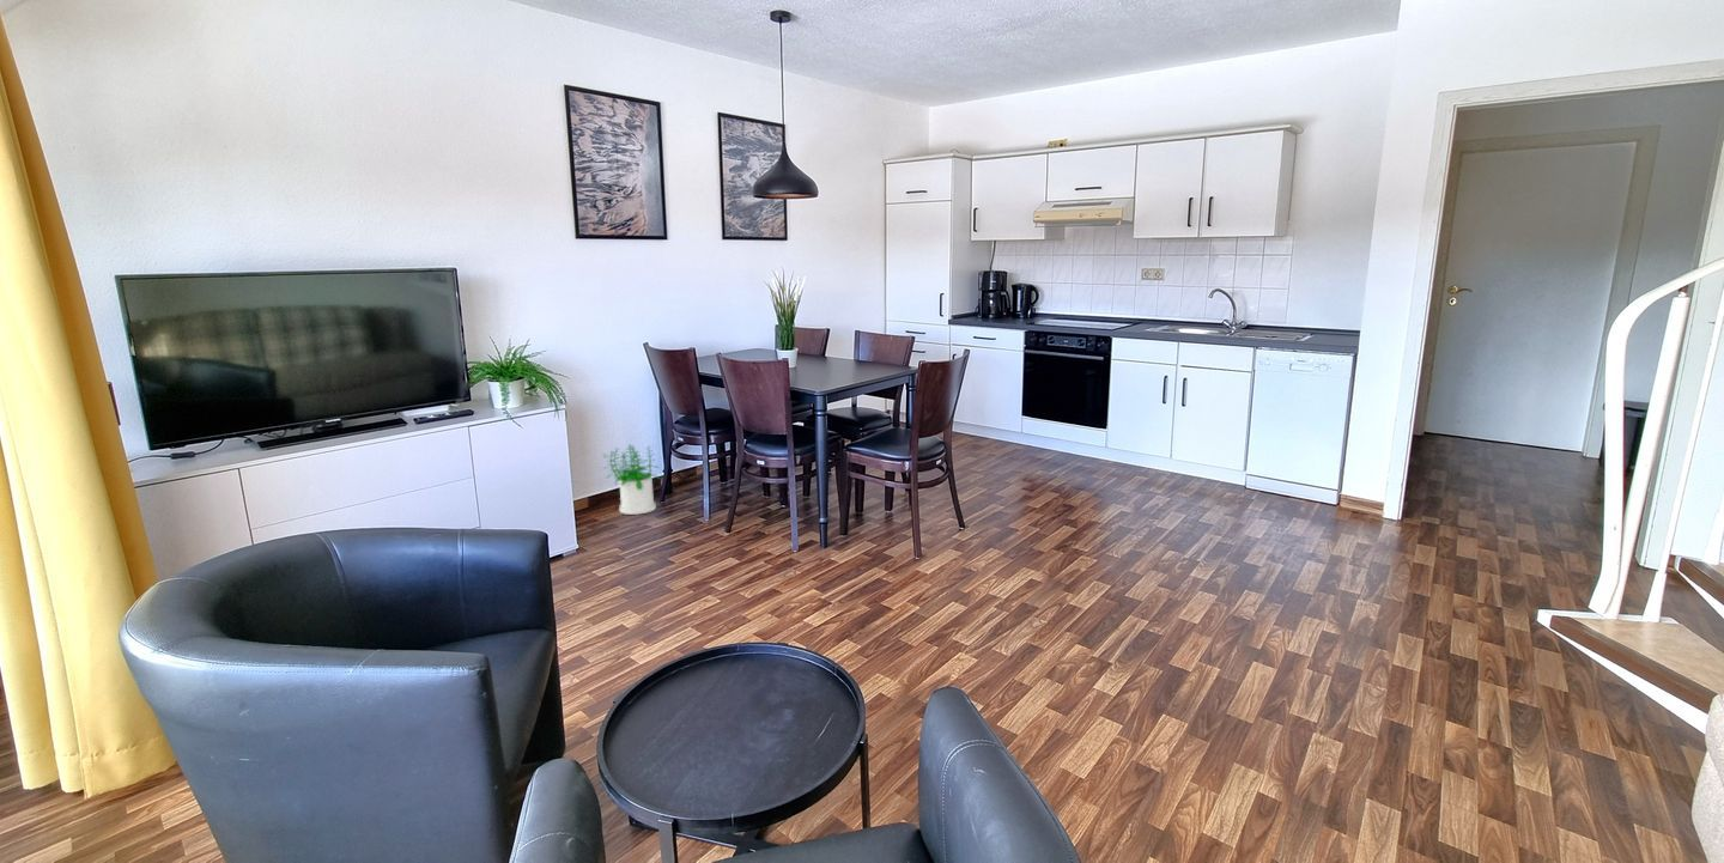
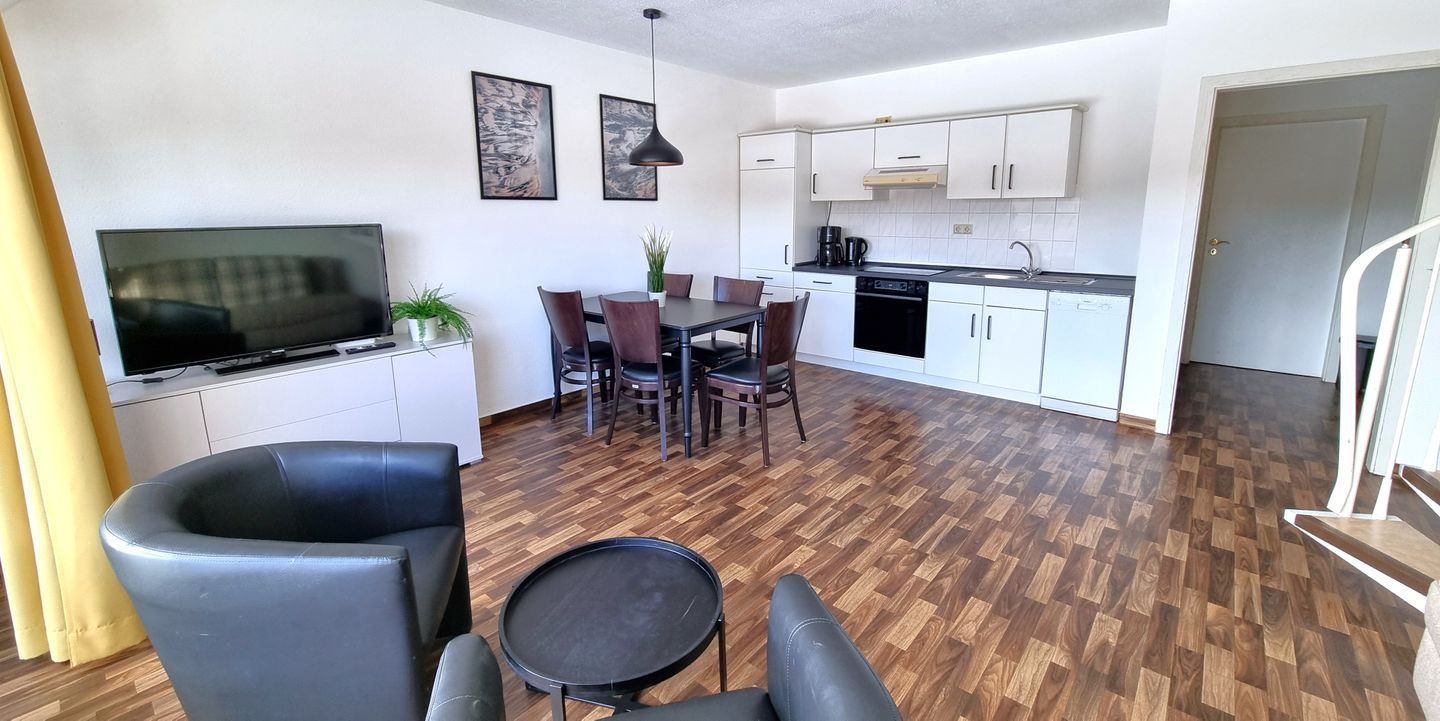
- potted plant [601,443,661,516]
